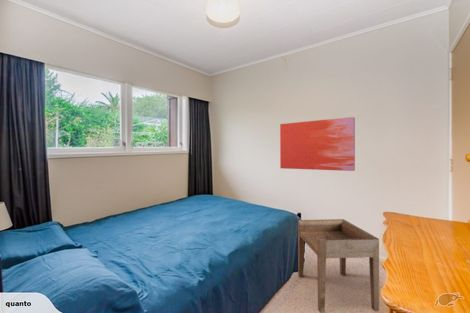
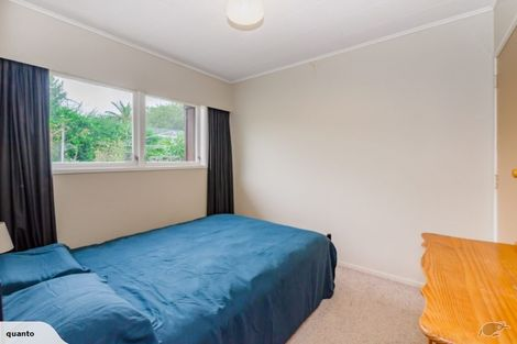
- wall art [279,116,356,172]
- side table [297,218,380,313]
